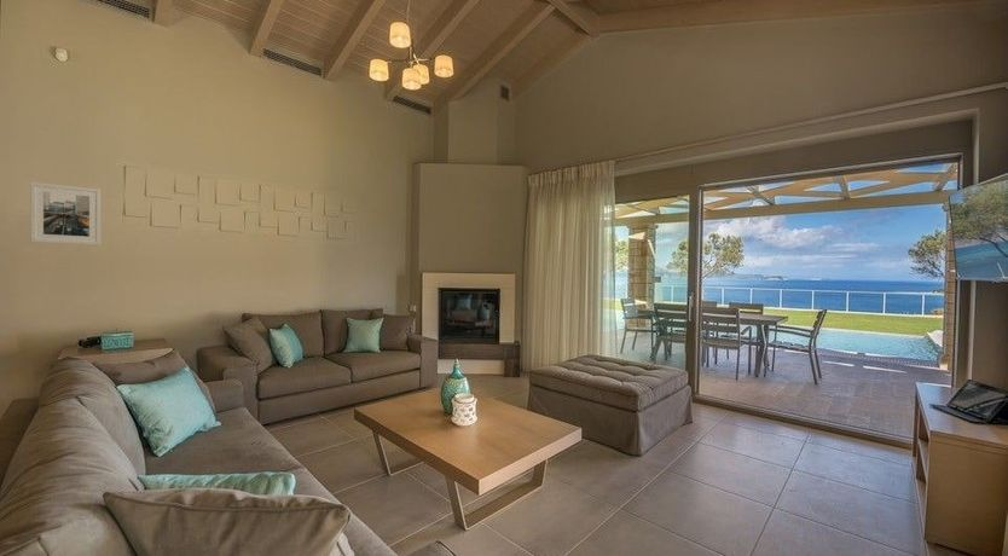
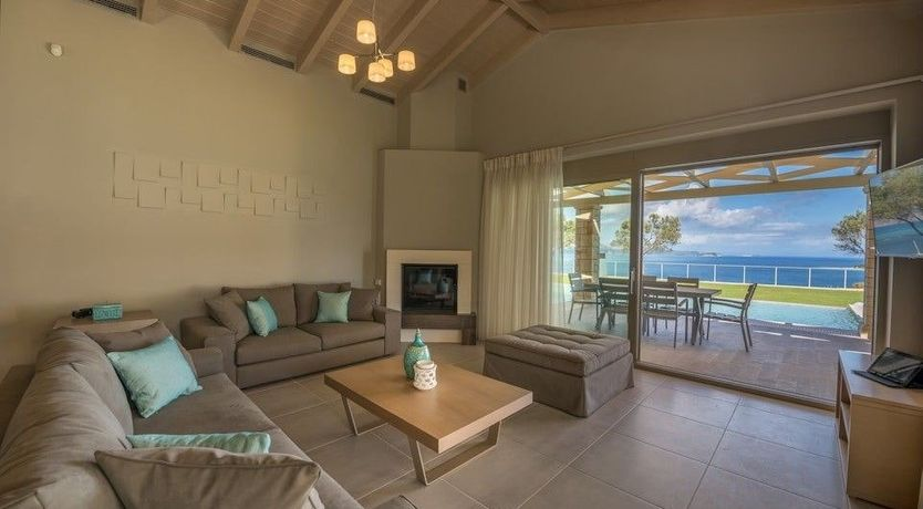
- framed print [29,181,102,247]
